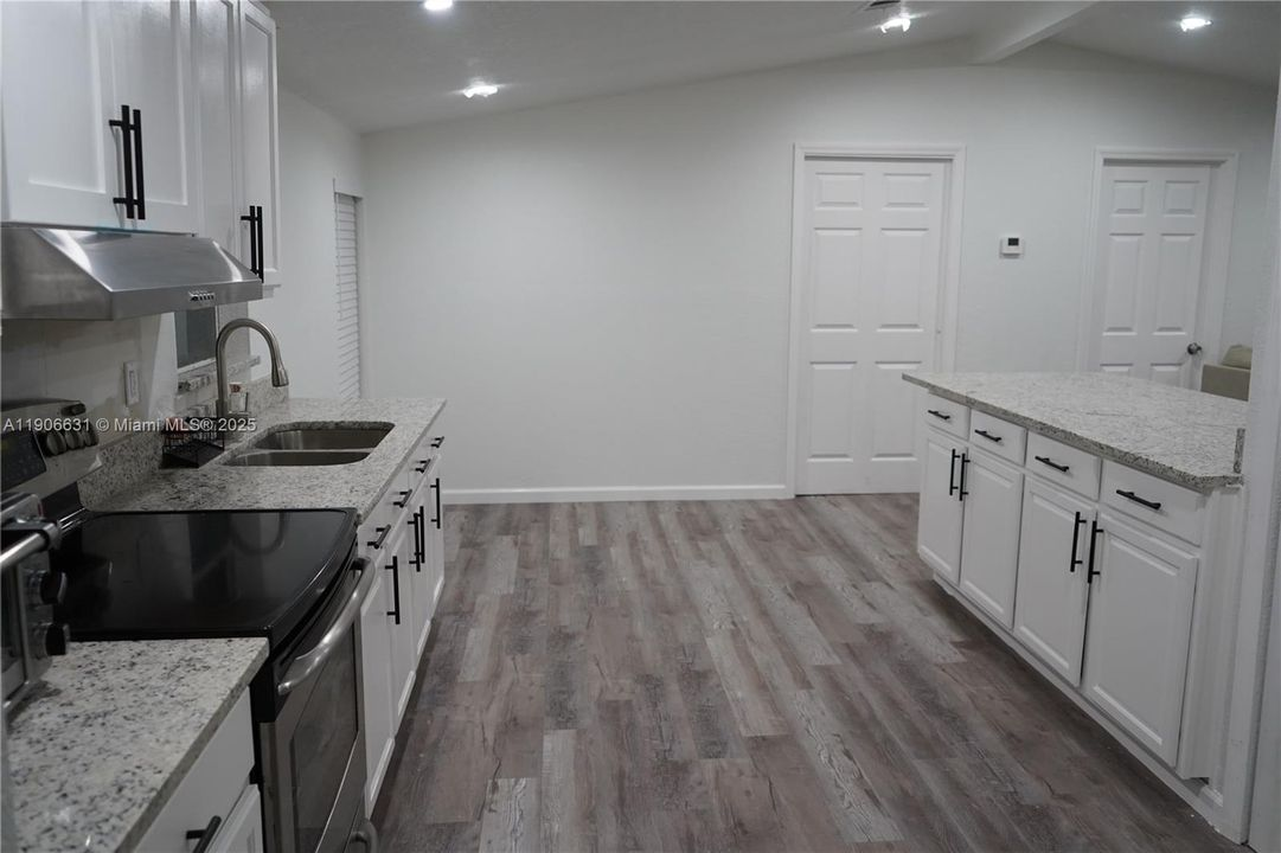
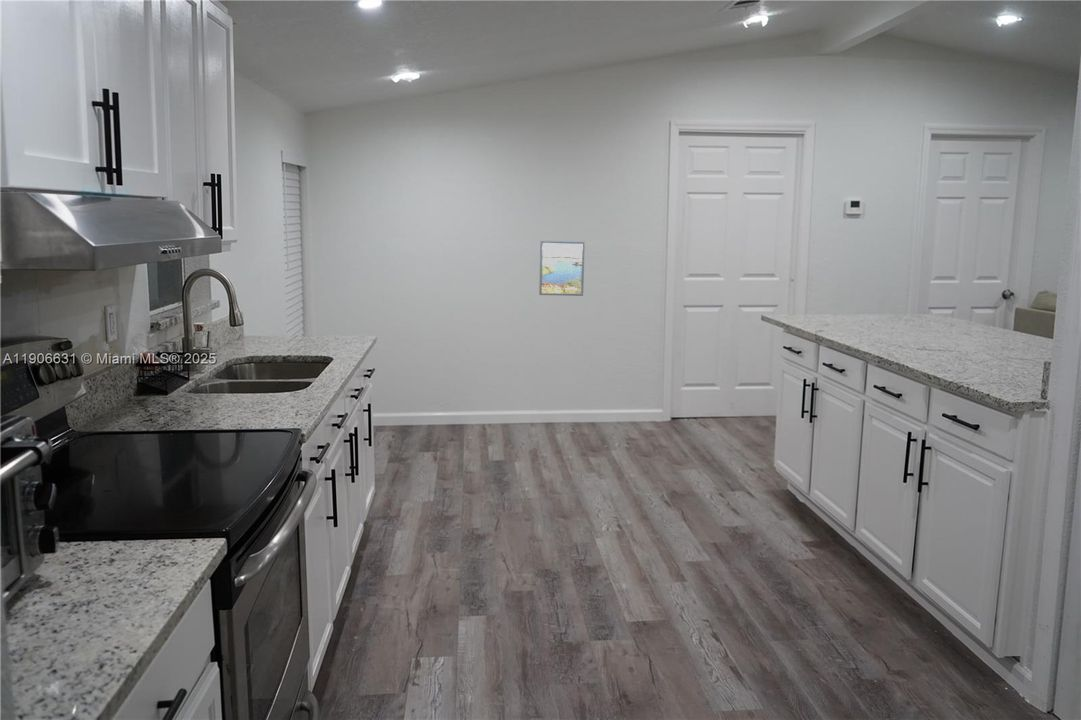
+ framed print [538,240,586,297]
